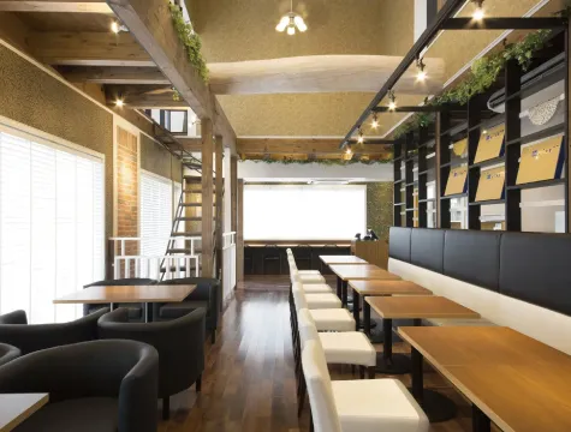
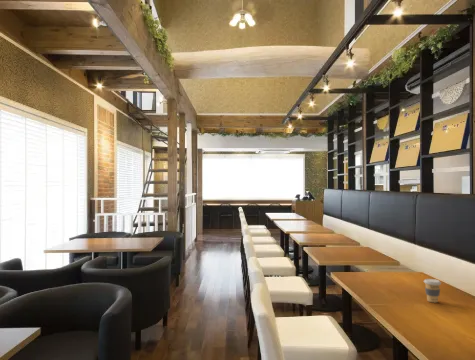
+ coffee cup [423,278,442,303]
